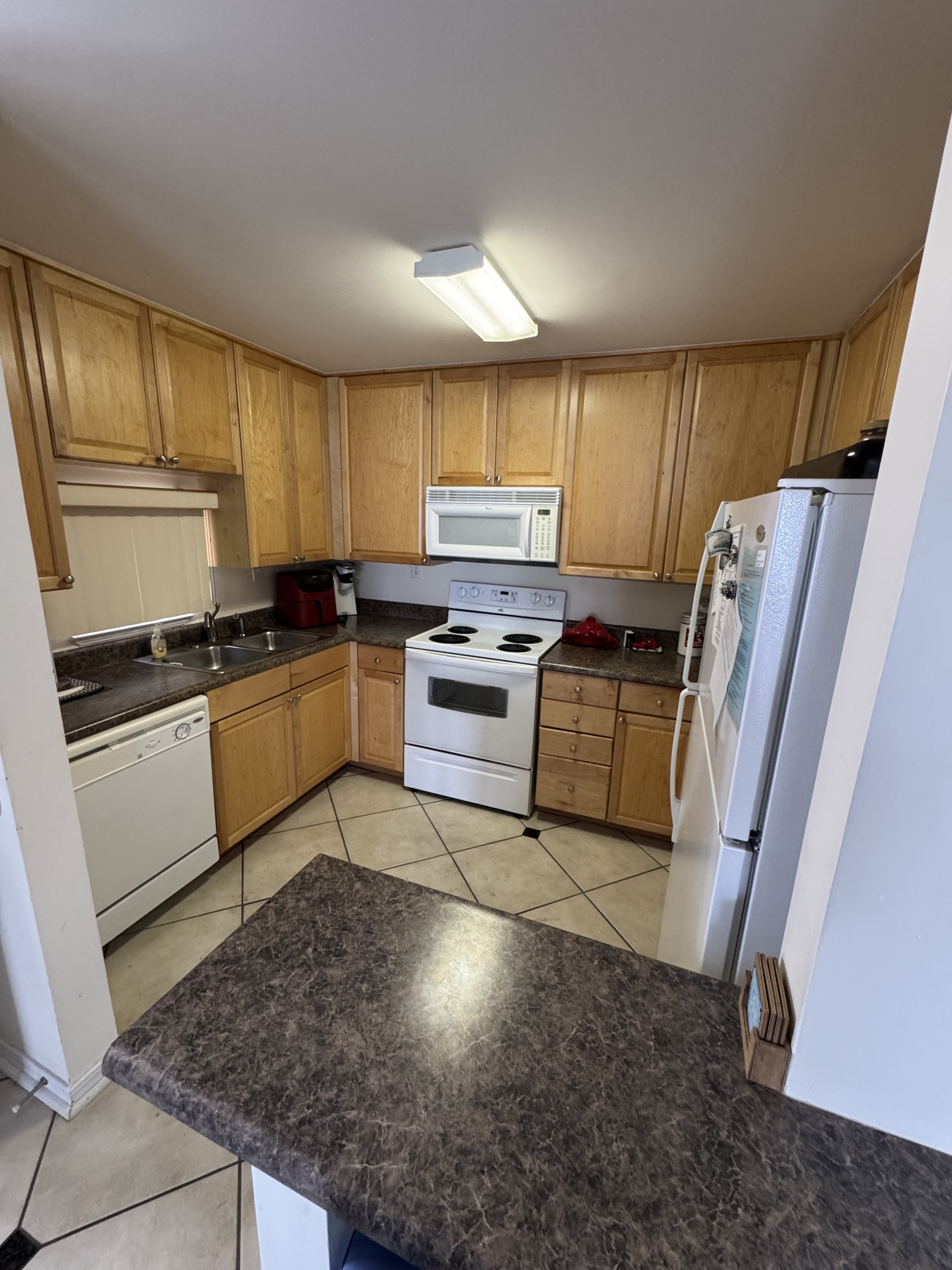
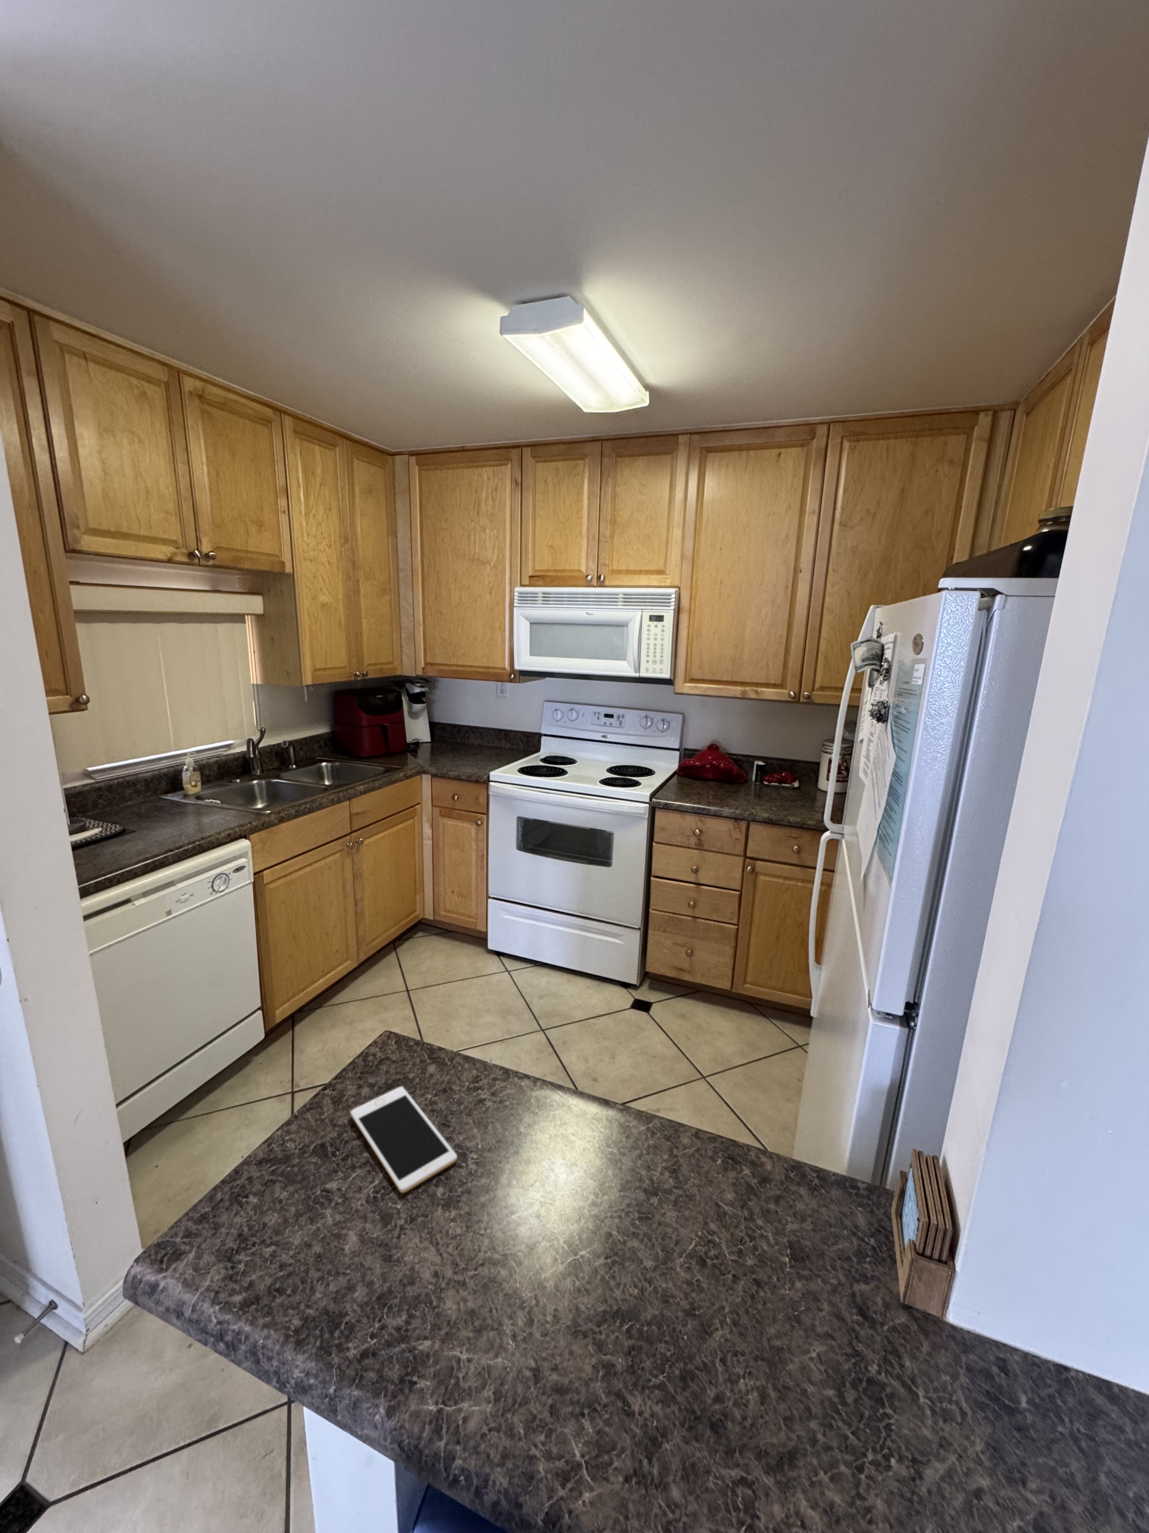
+ cell phone [350,1085,457,1194]
